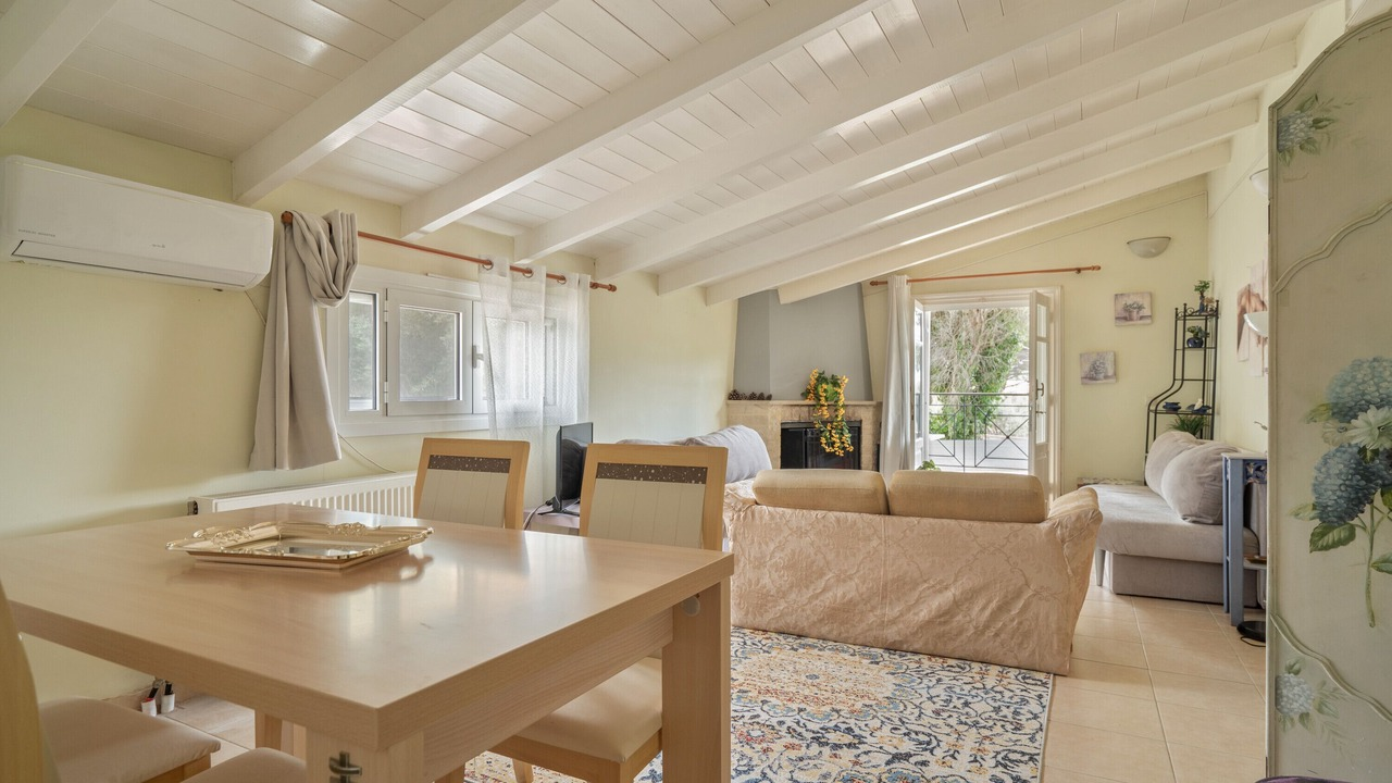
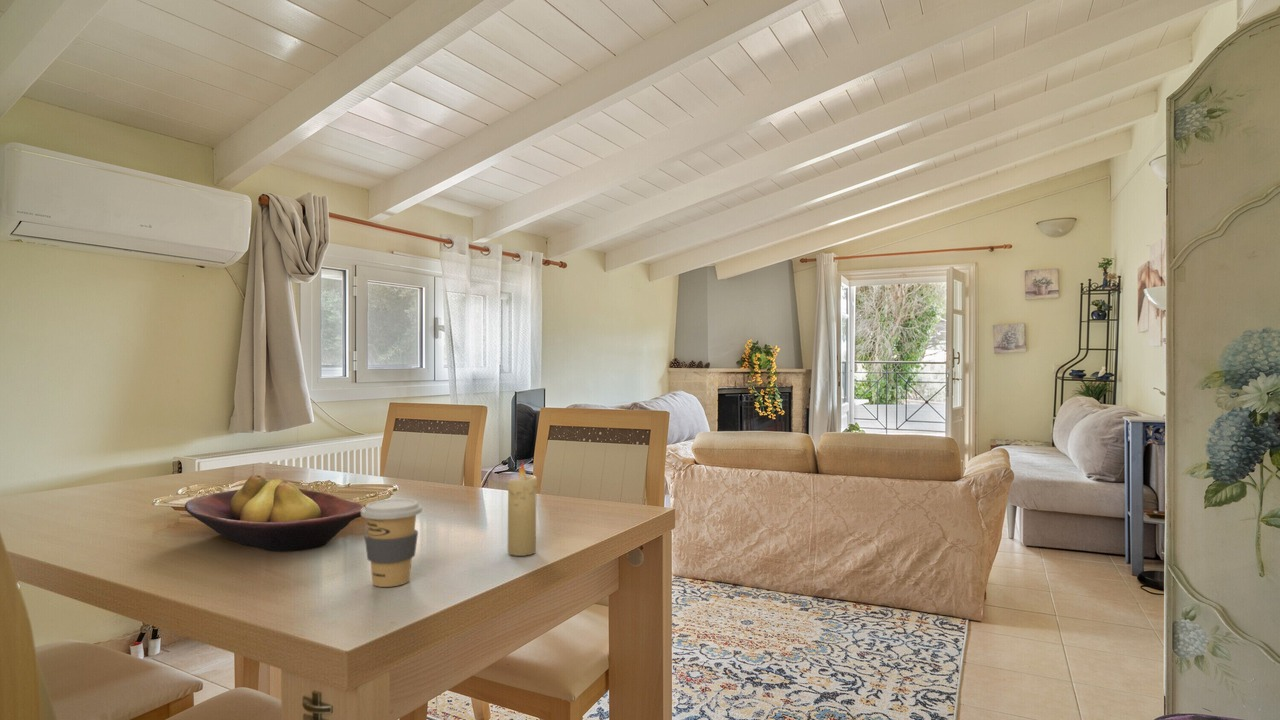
+ fruit bowl [184,474,365,553]
+ coffee cup [361,498,423,588]
+ candle [507,460,538,557]
